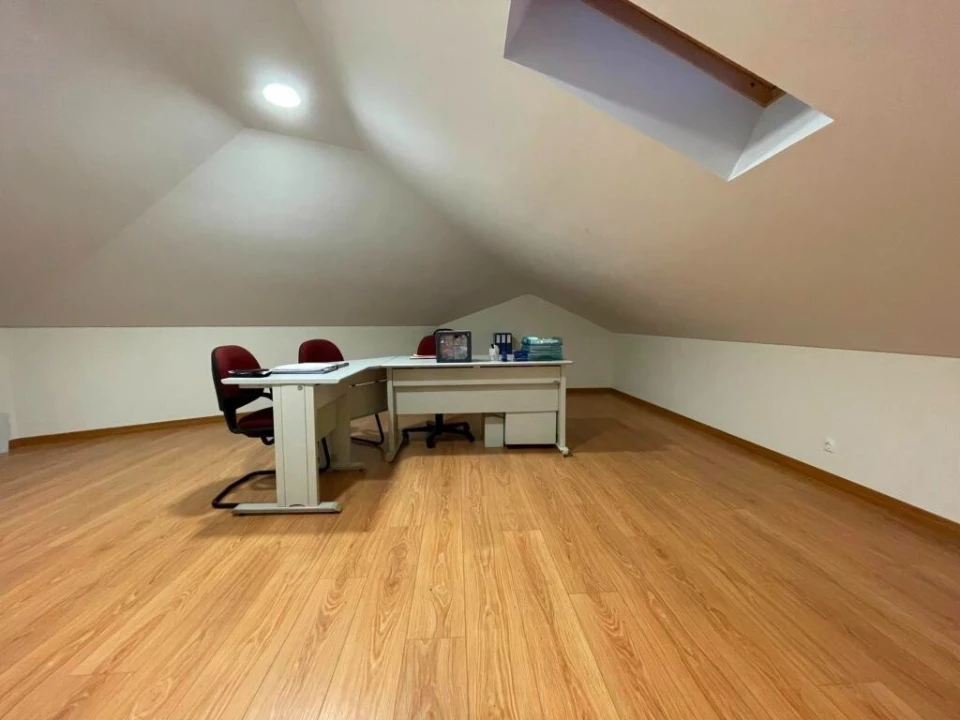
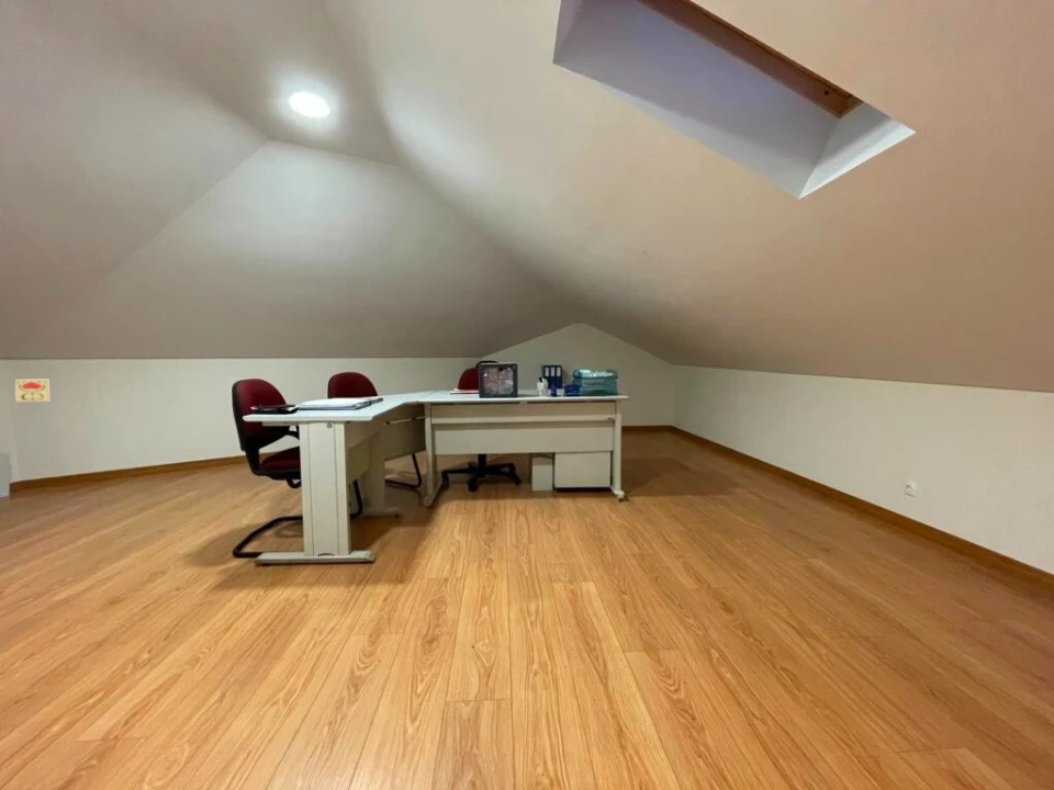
+ decorative tile [14,377,52,403]
